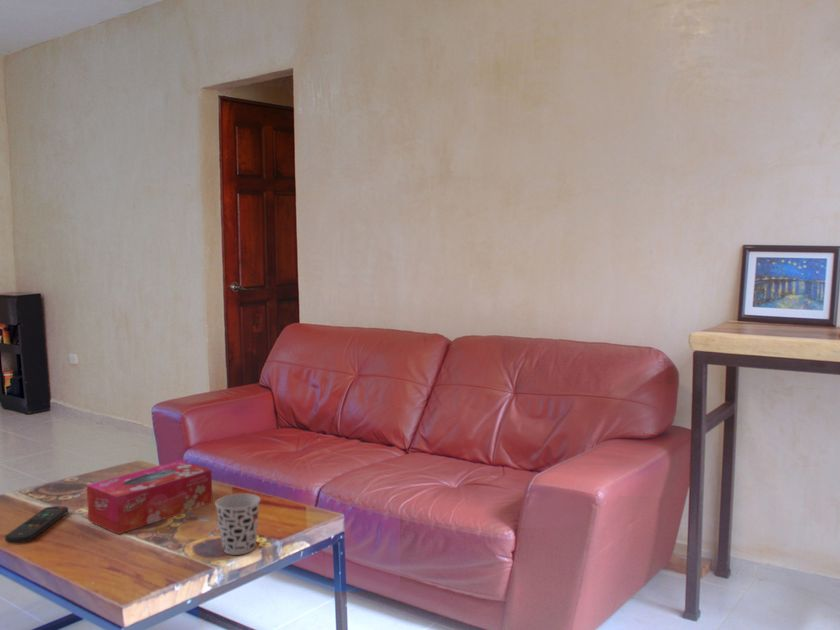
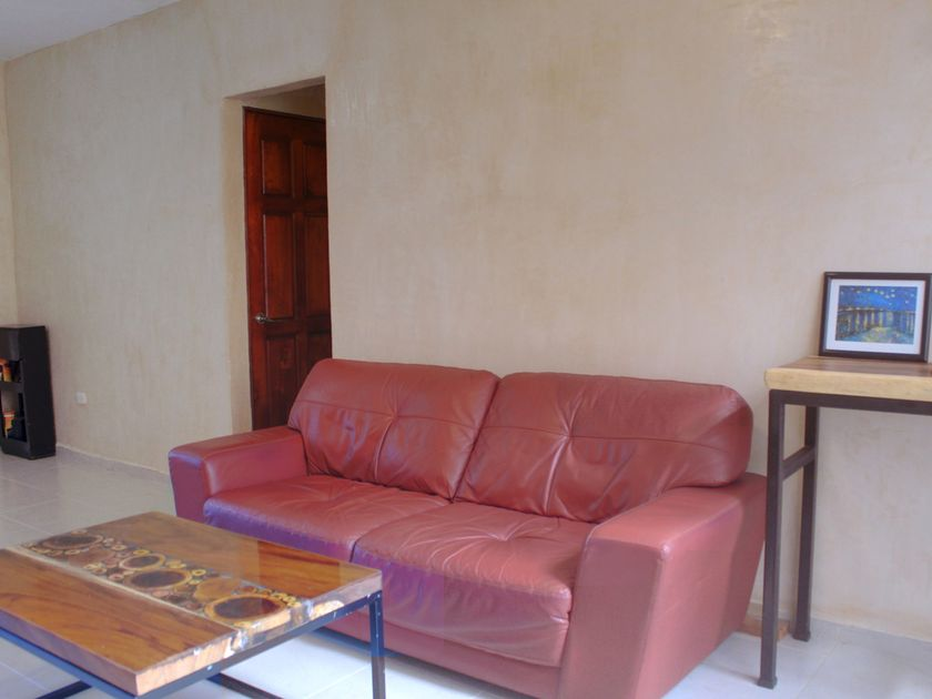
- remote control [4,505,69,544]
- cup [214,492,262,556]
- tissue box [86,459,214,535]
